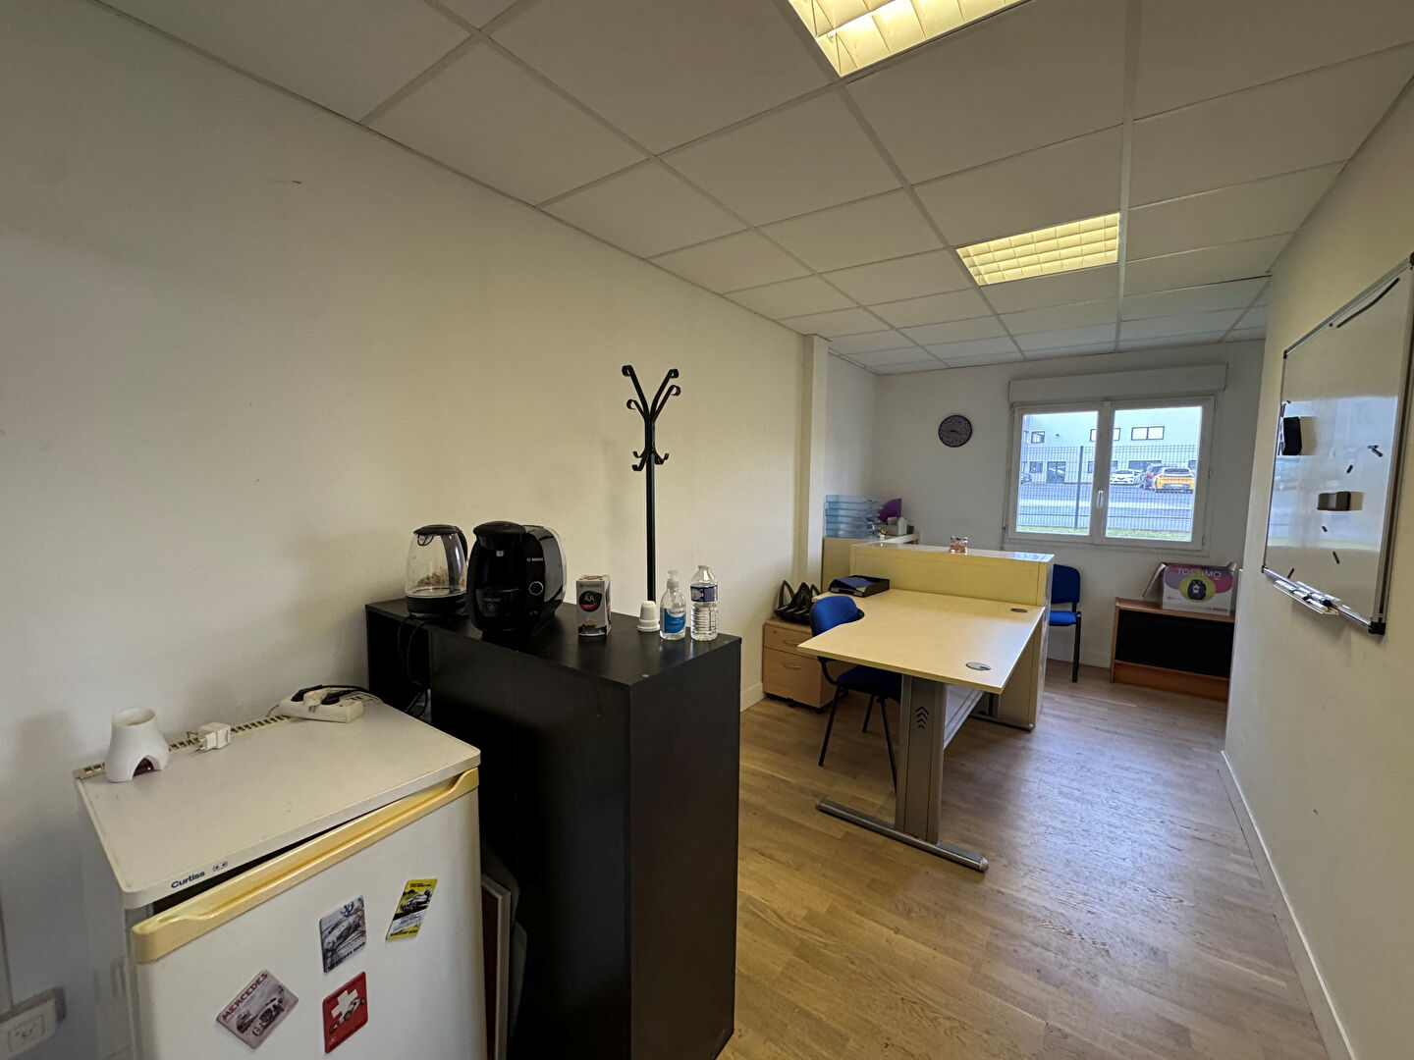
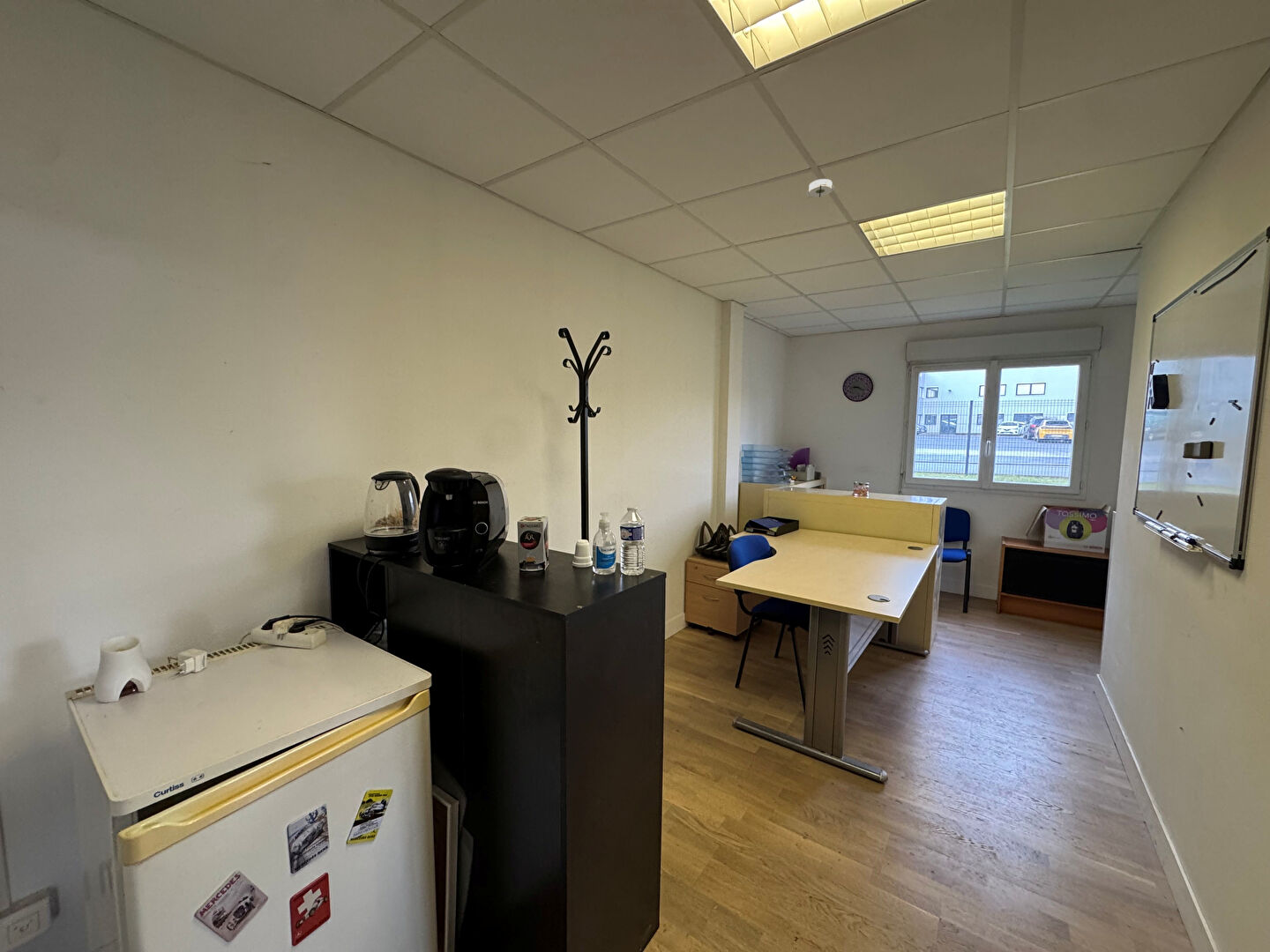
+ smoke detector [804,178,835,200]
